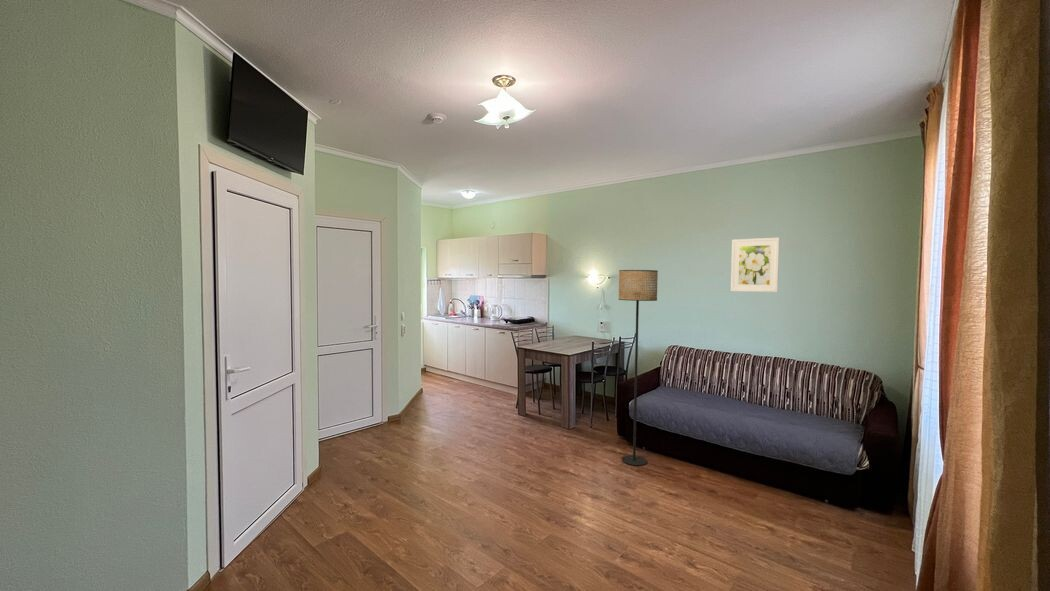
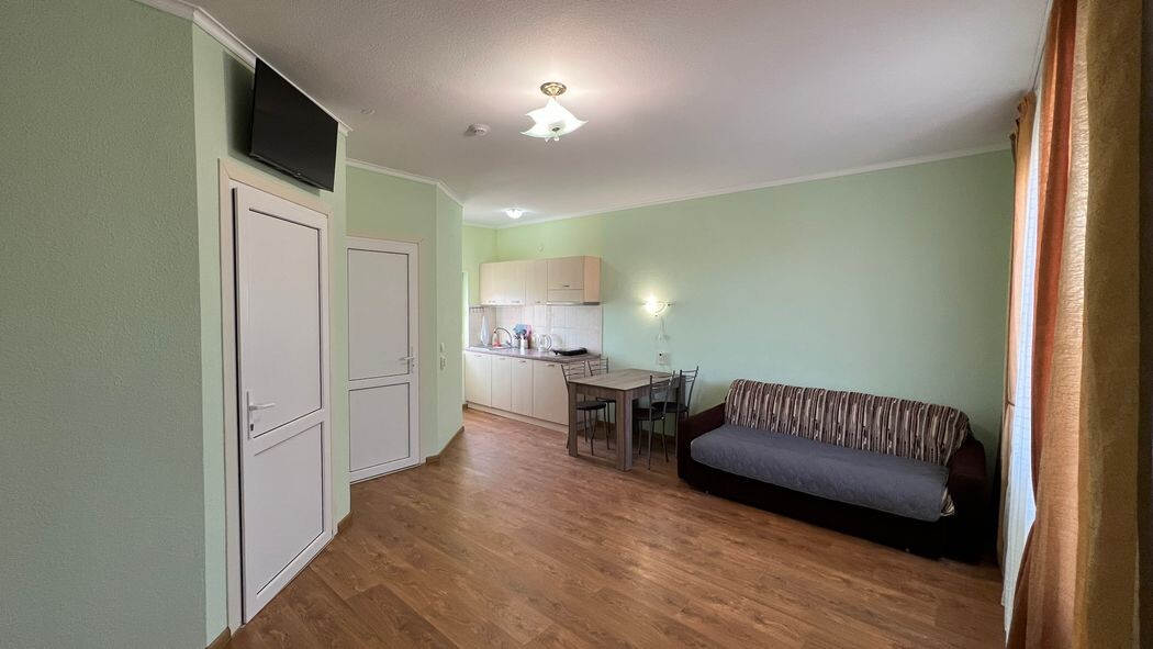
- floor lamp [618,269,659,467]
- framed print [730,237,780,293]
